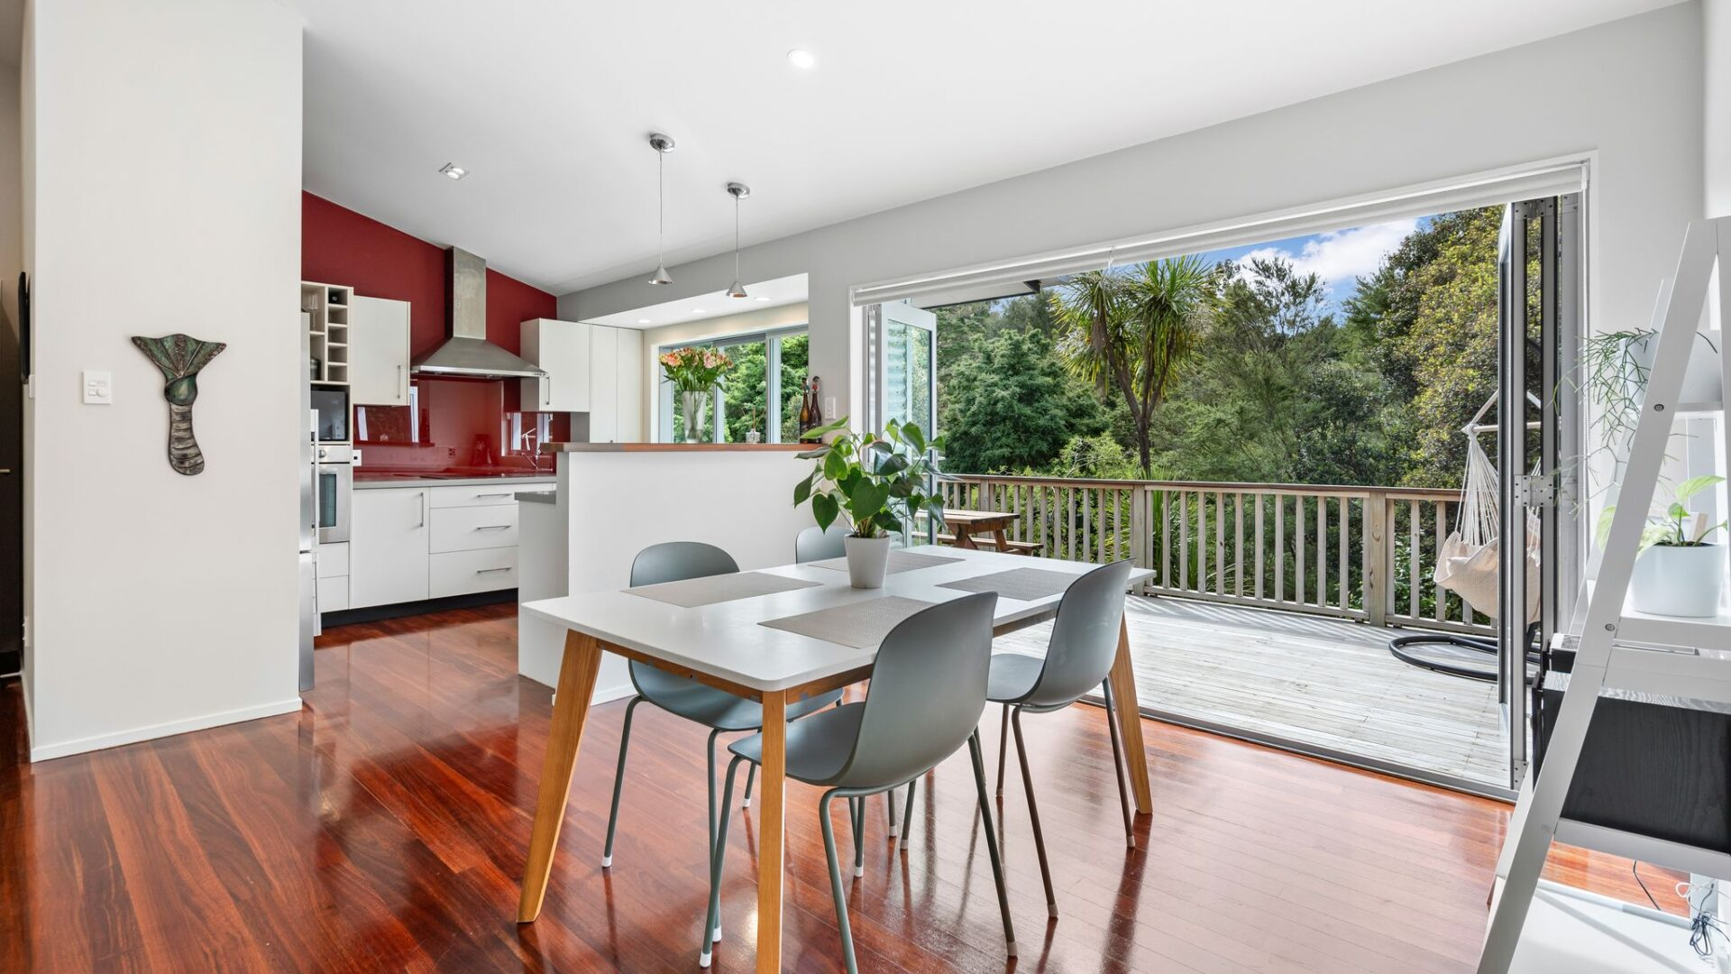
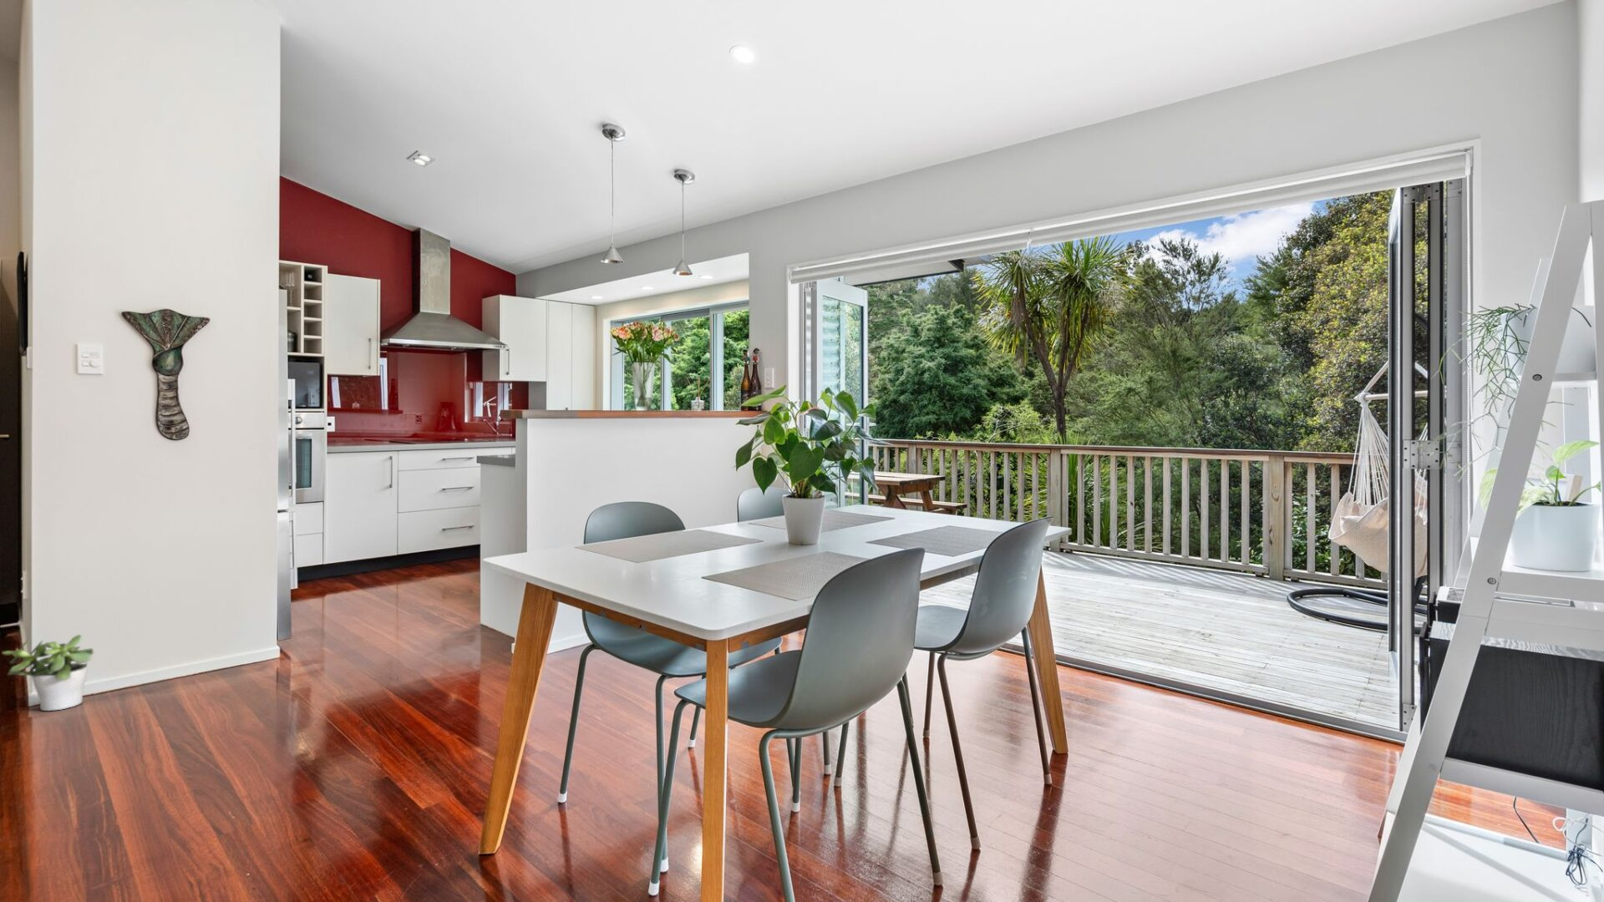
+ potted plant [1,634,95,711]
